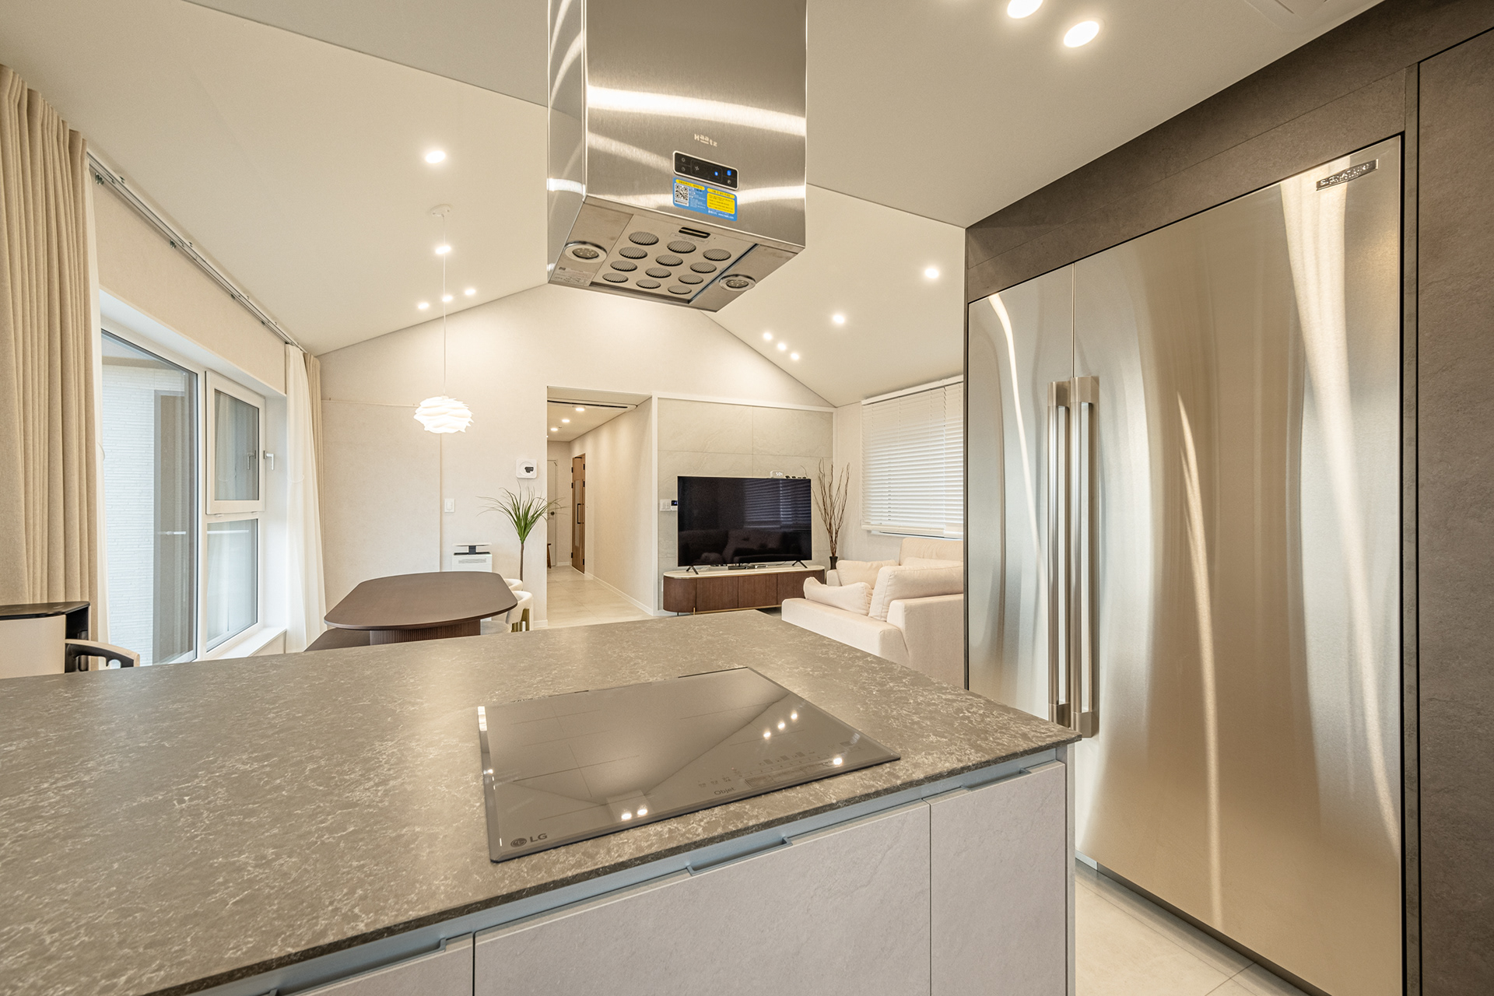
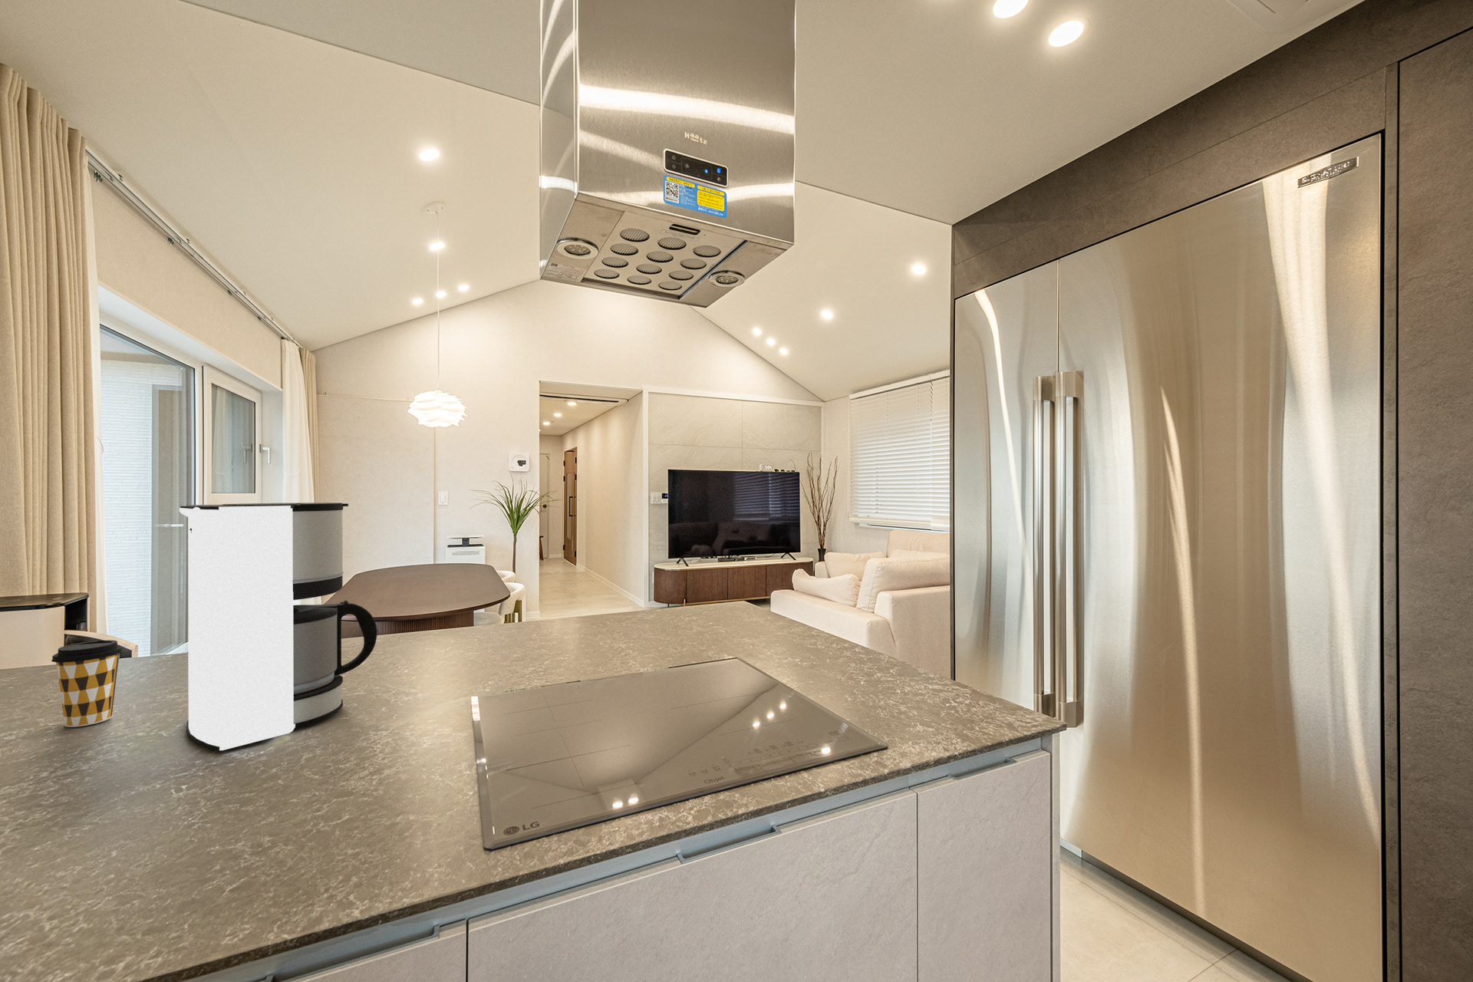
+ coffee maker [179,502,378,752]
+ coffee cup [50,639,124,728]
